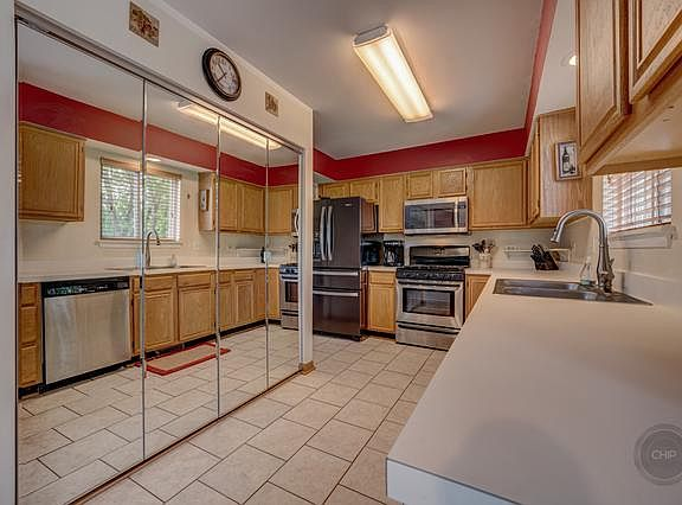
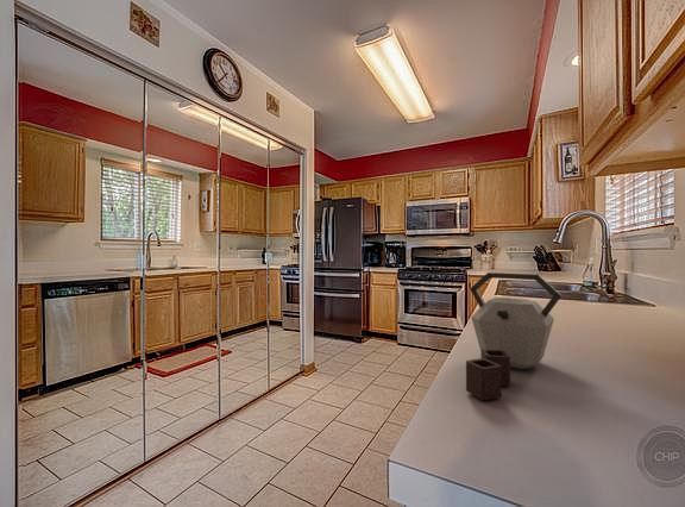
+ kettle [465,271,564,401]
